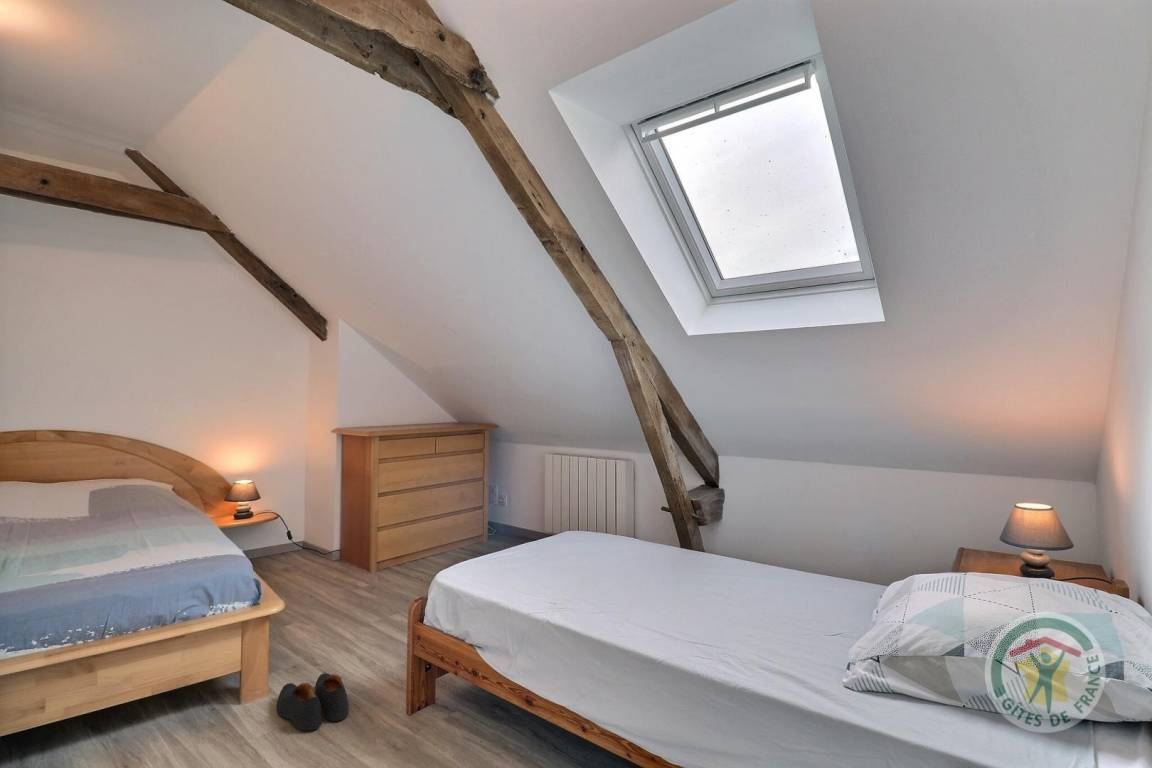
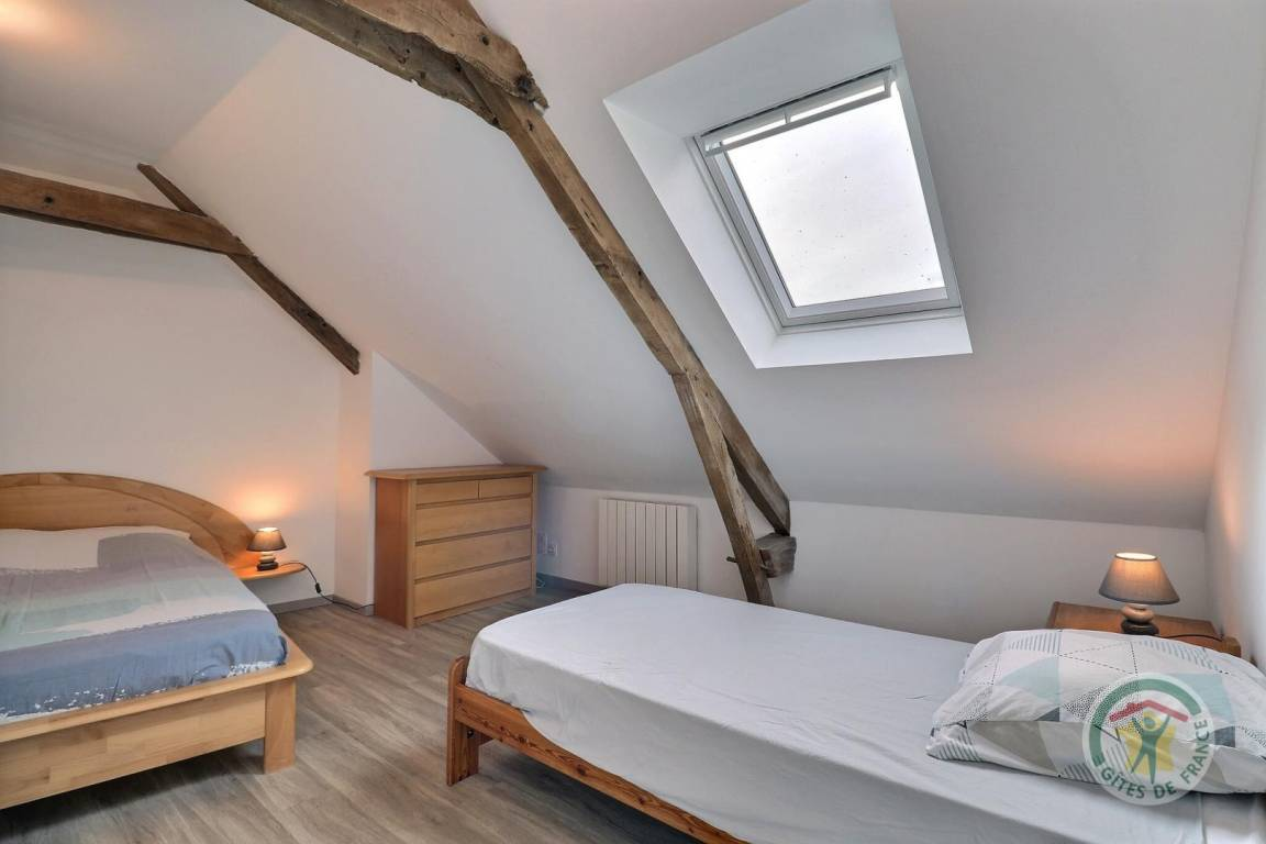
- shoes [276,672,350,731]
